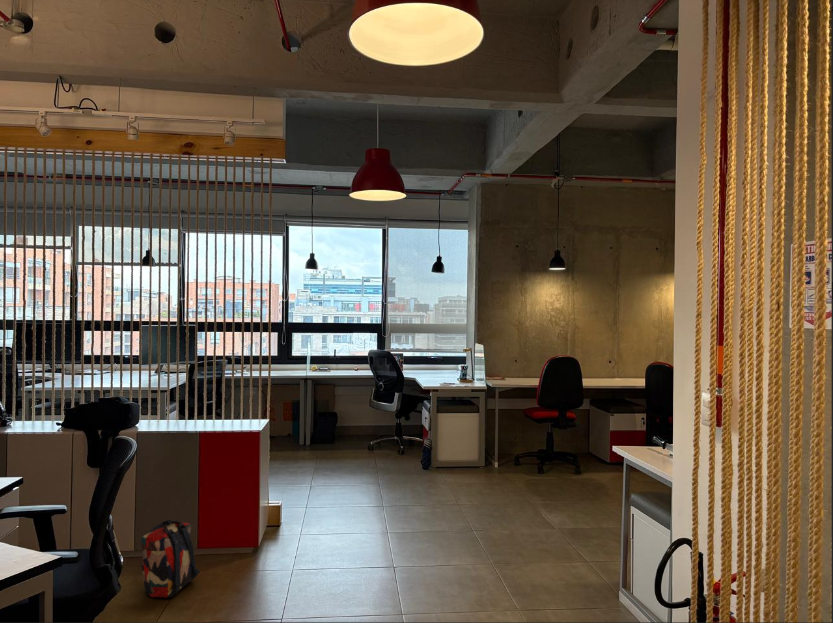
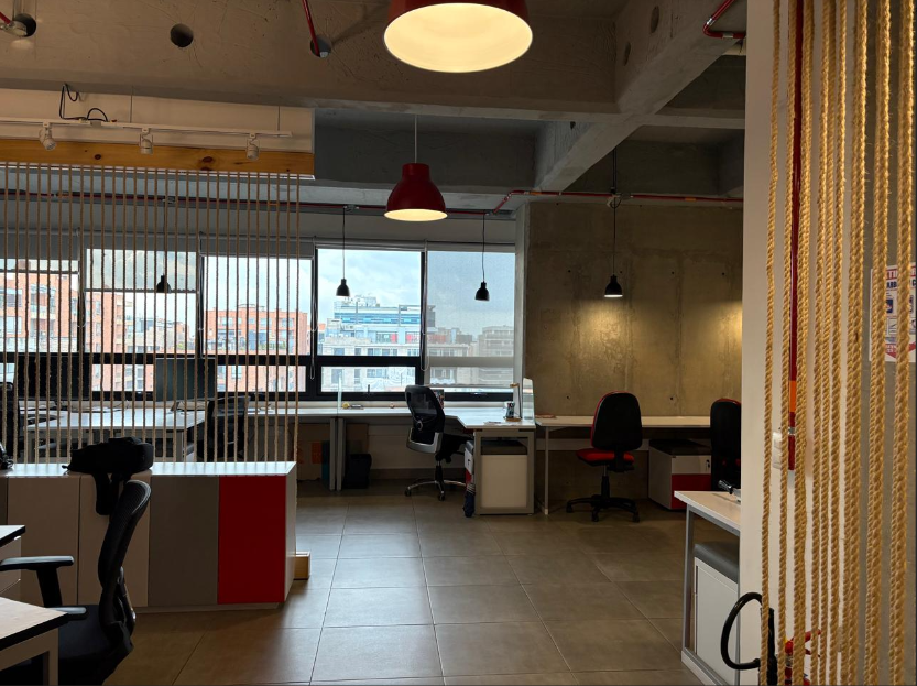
- backpack [140,518,201,599]
